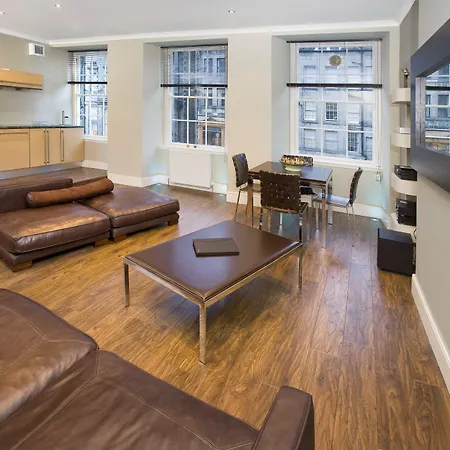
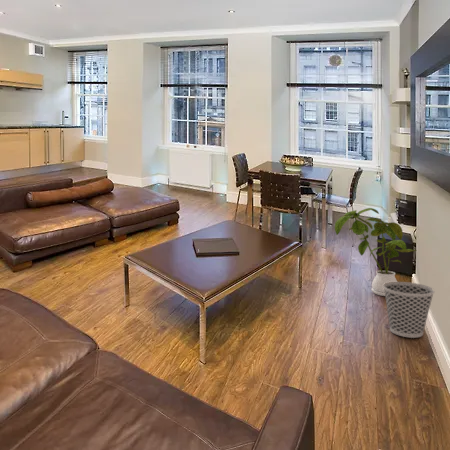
+ wastebasket [383,281,436,339]
+ house plant [334,207,418,297]
